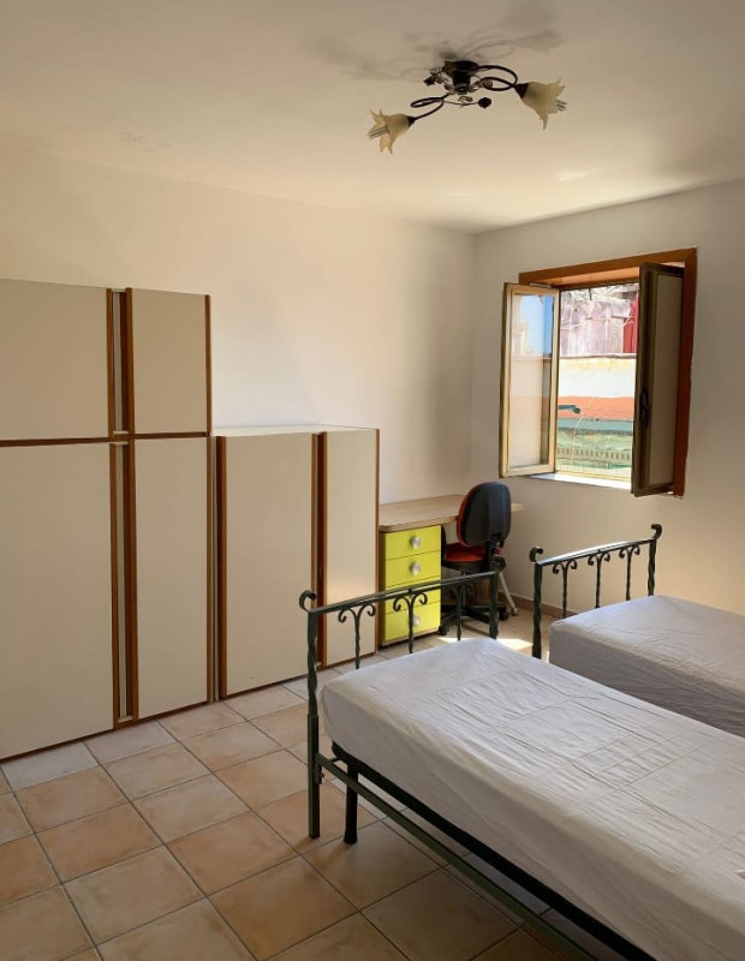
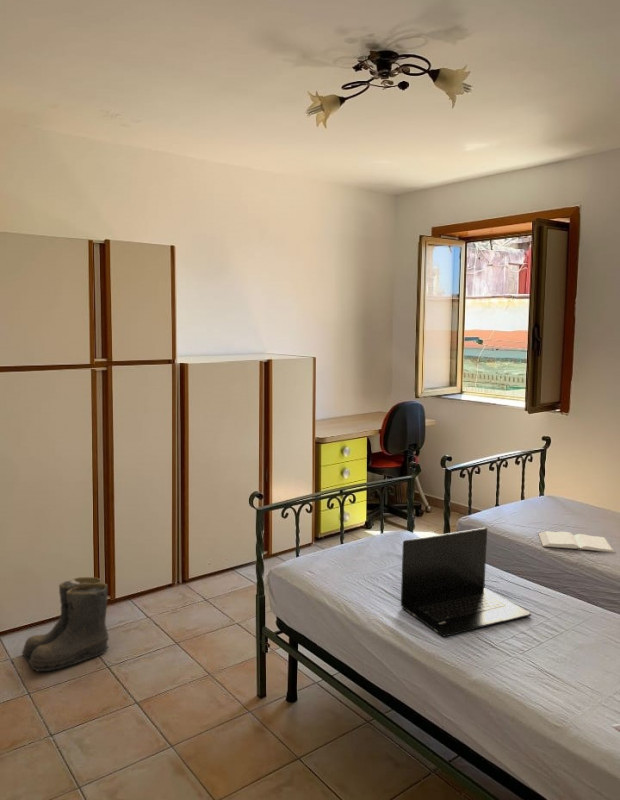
+ book [538,531,616,554]
+ boots [21,576,110,672]
+ laptop [400,527,532,638]
